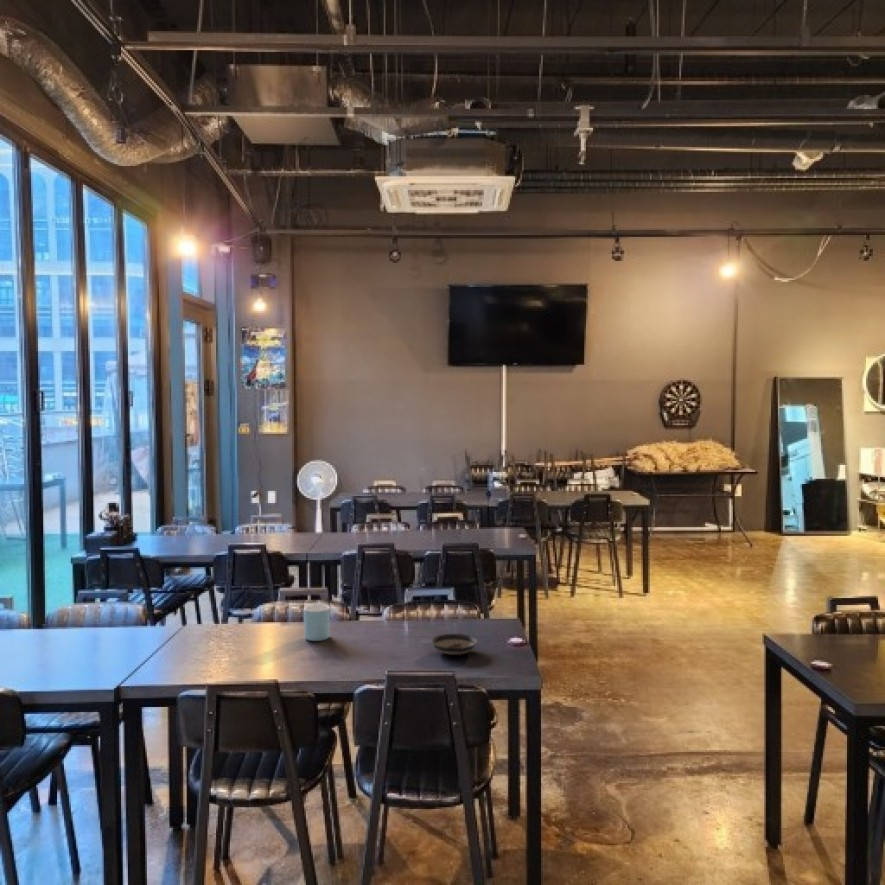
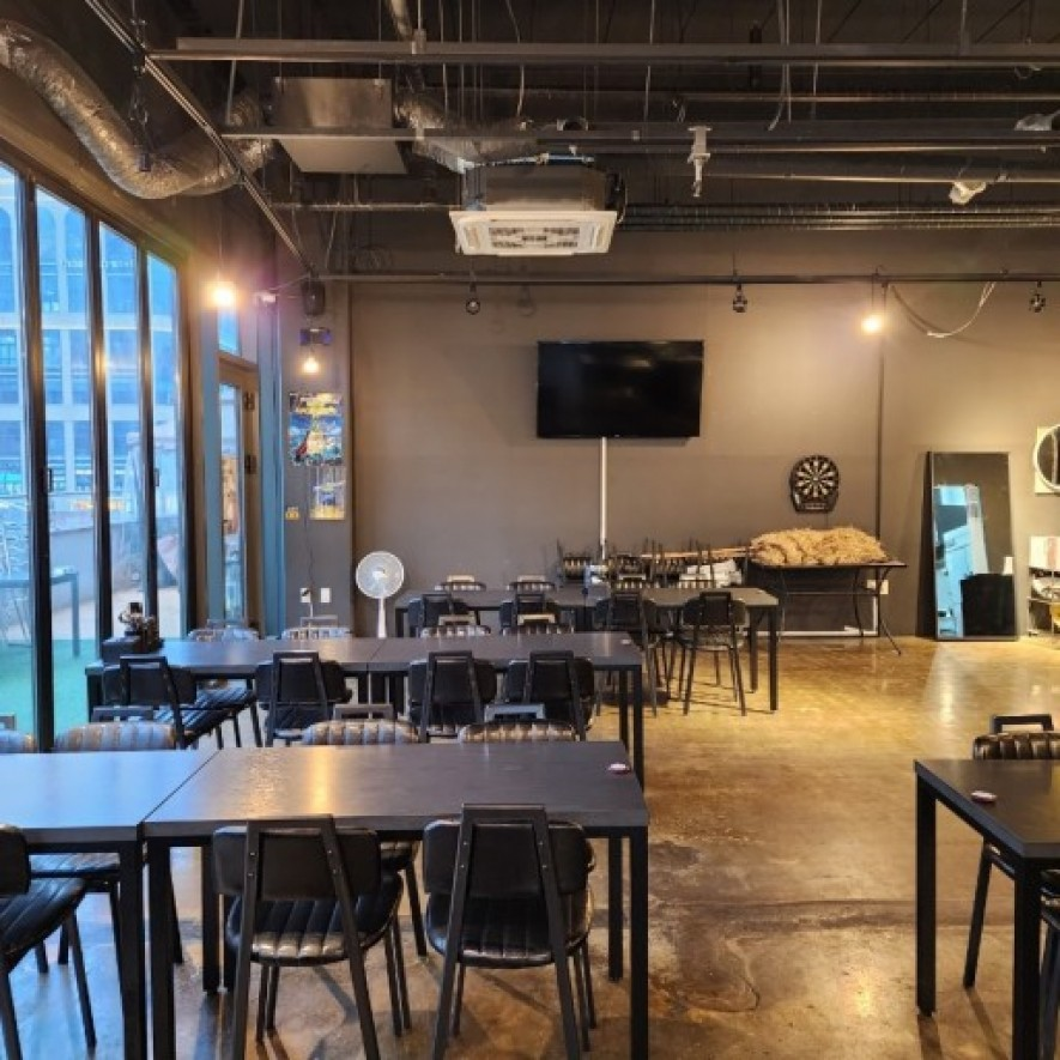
- saucer [430,633,479,656]
- mug [303,603,331,642]
